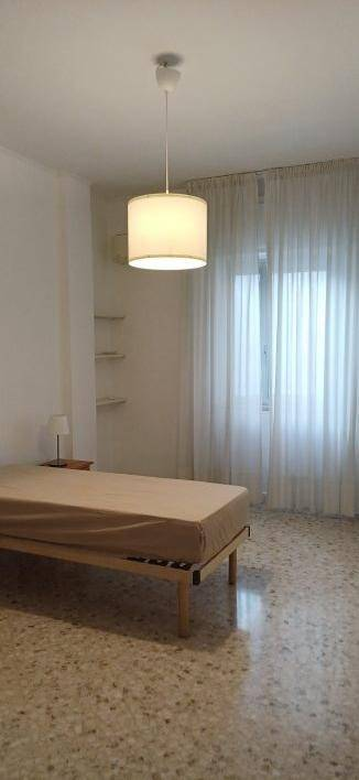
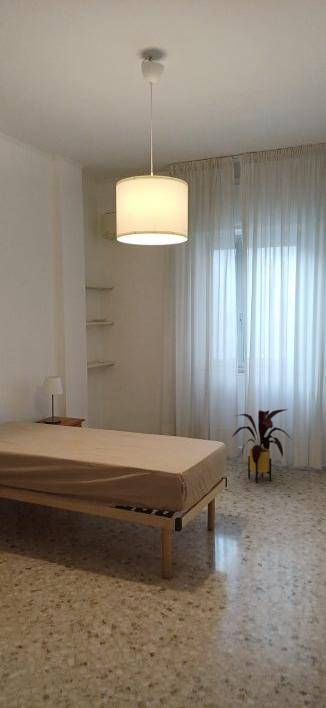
+ house plant [231,408,293,484]
